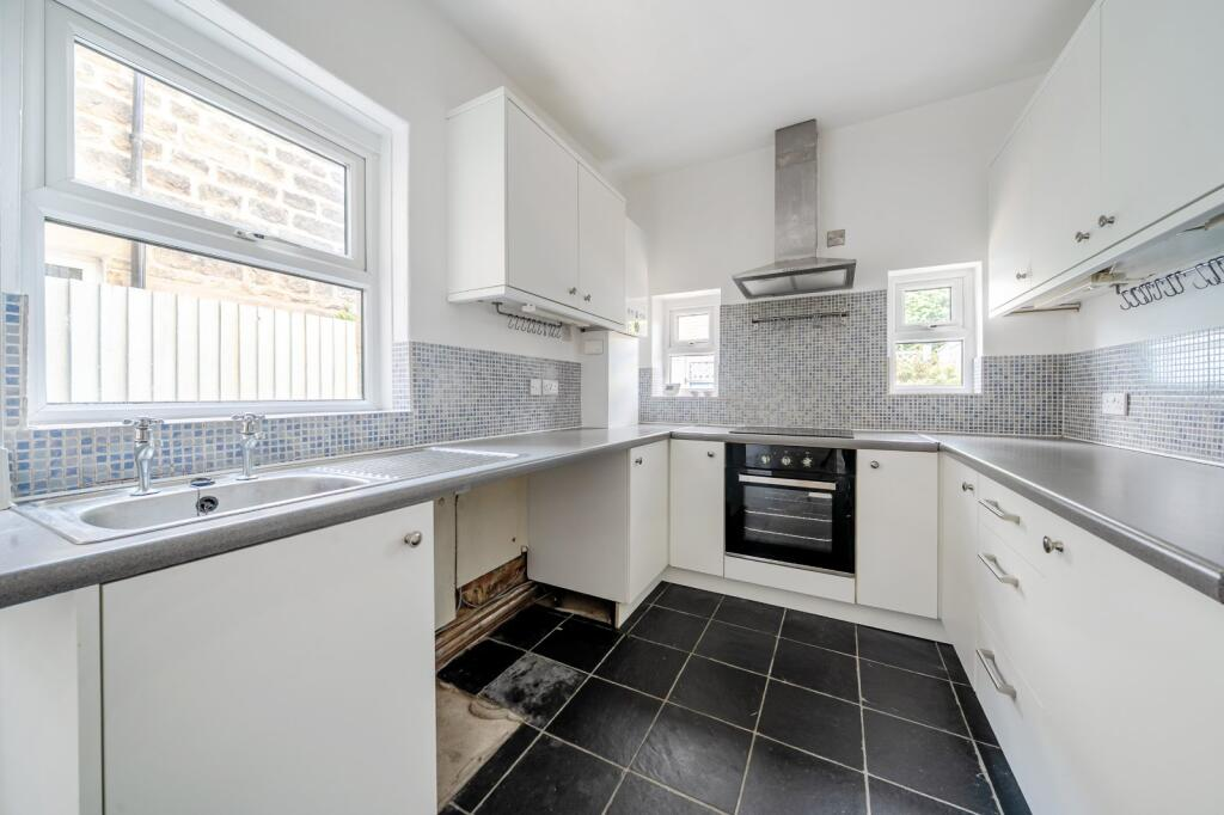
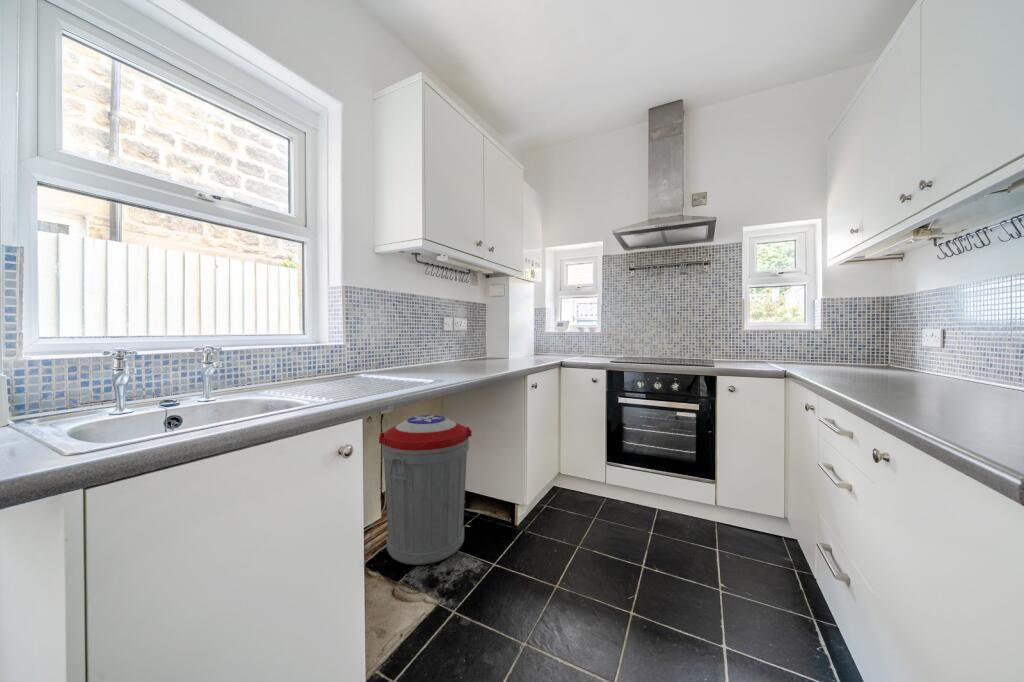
+ trash can [378,414,473,566]
